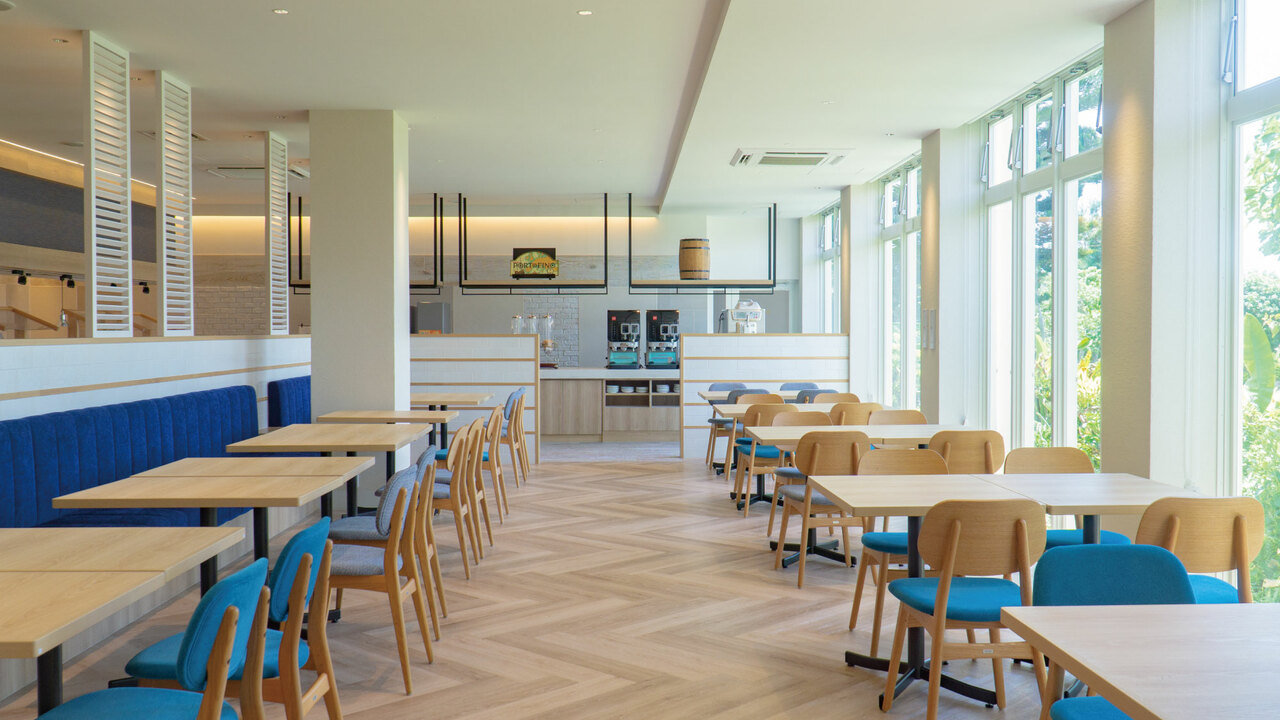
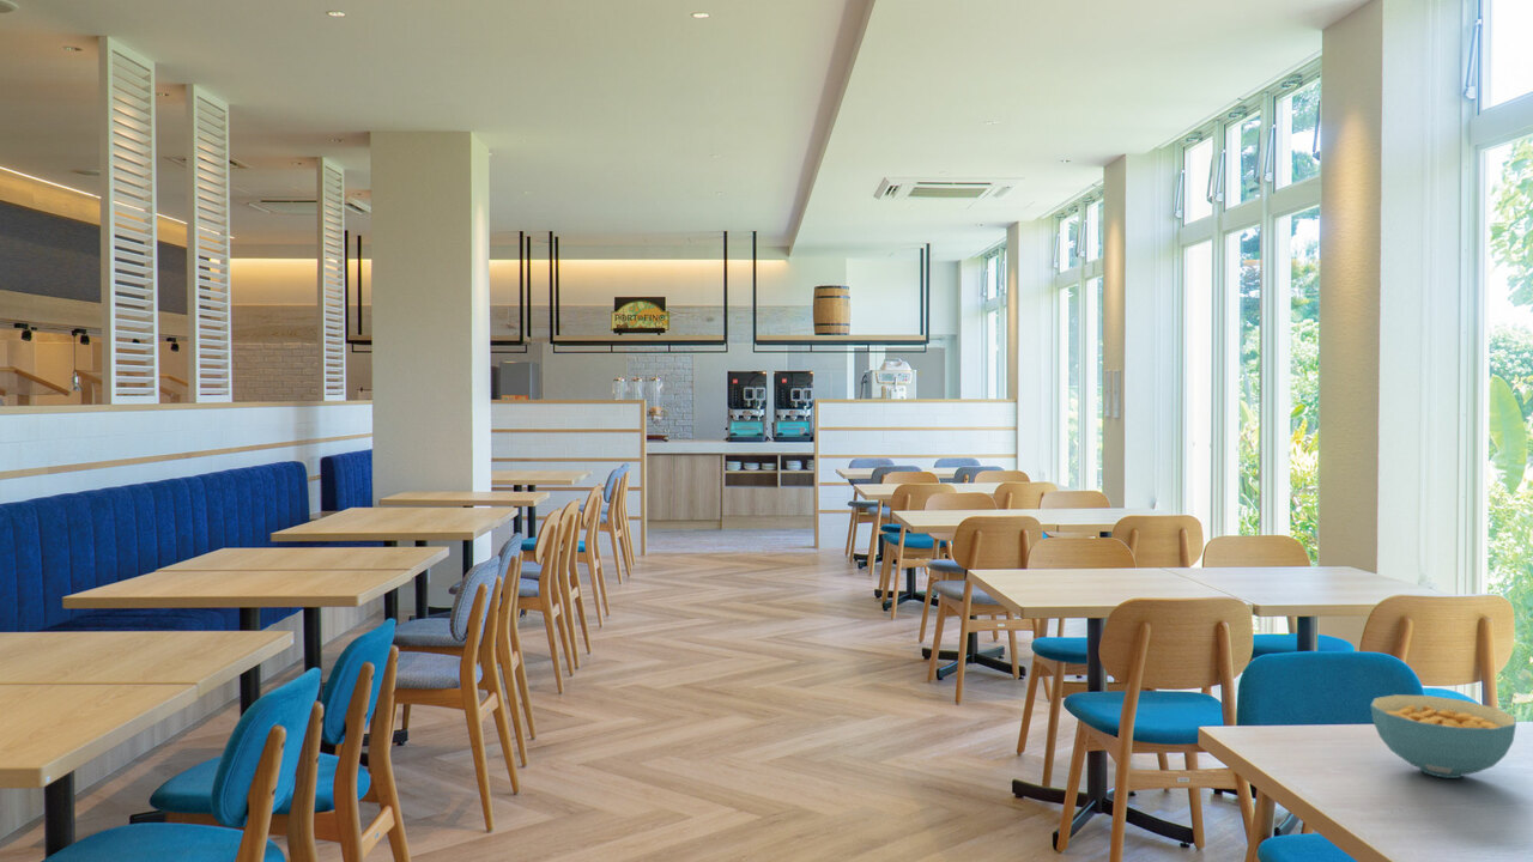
+ cereal bowl [1370,693,1517,779]
